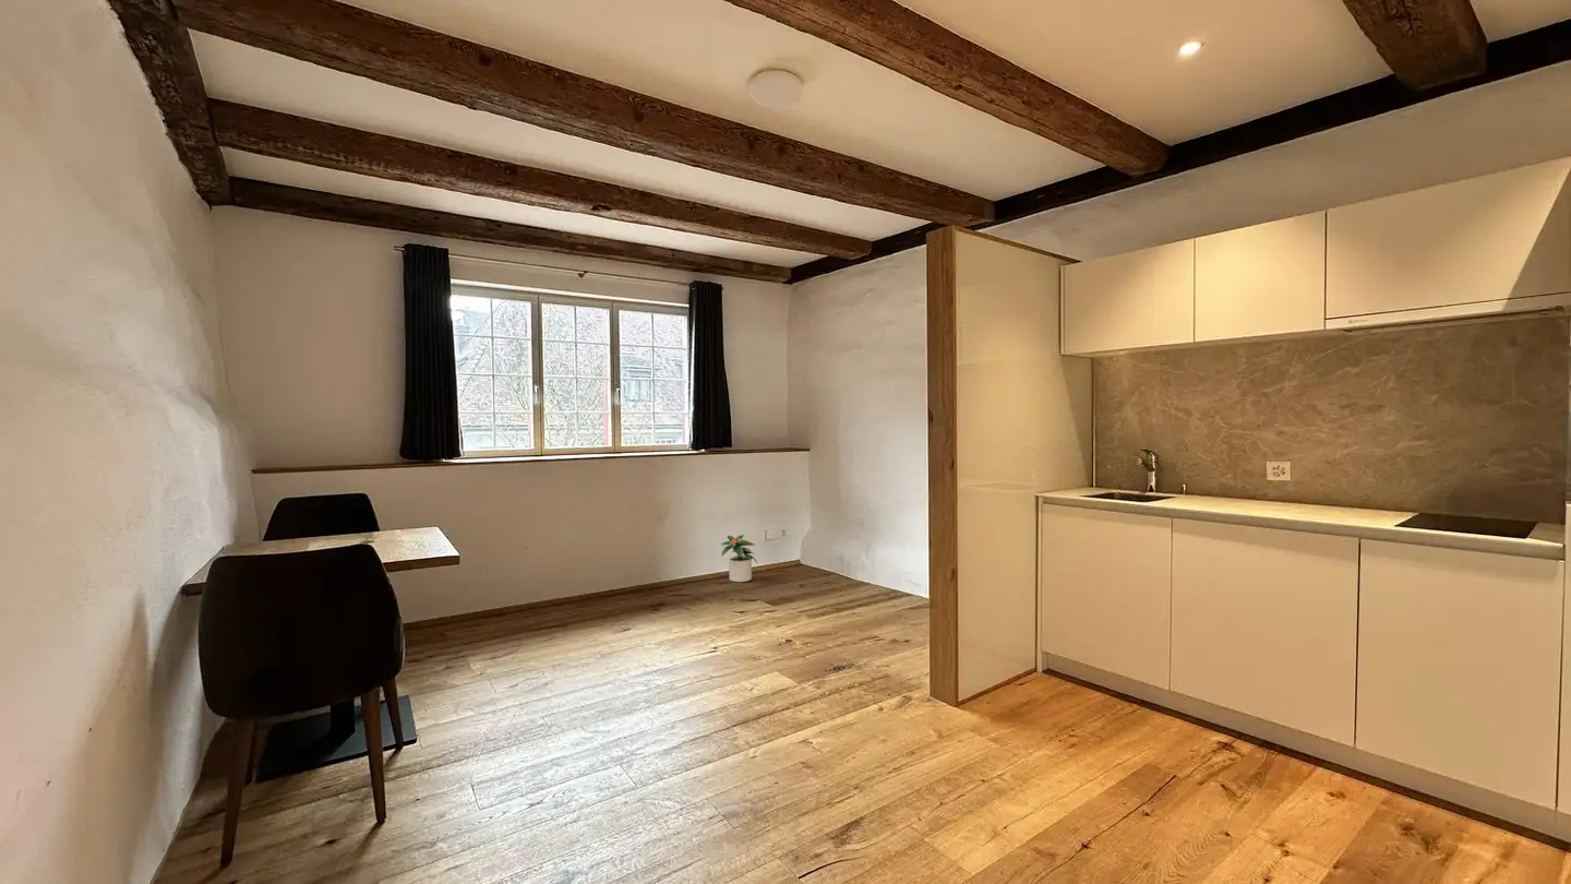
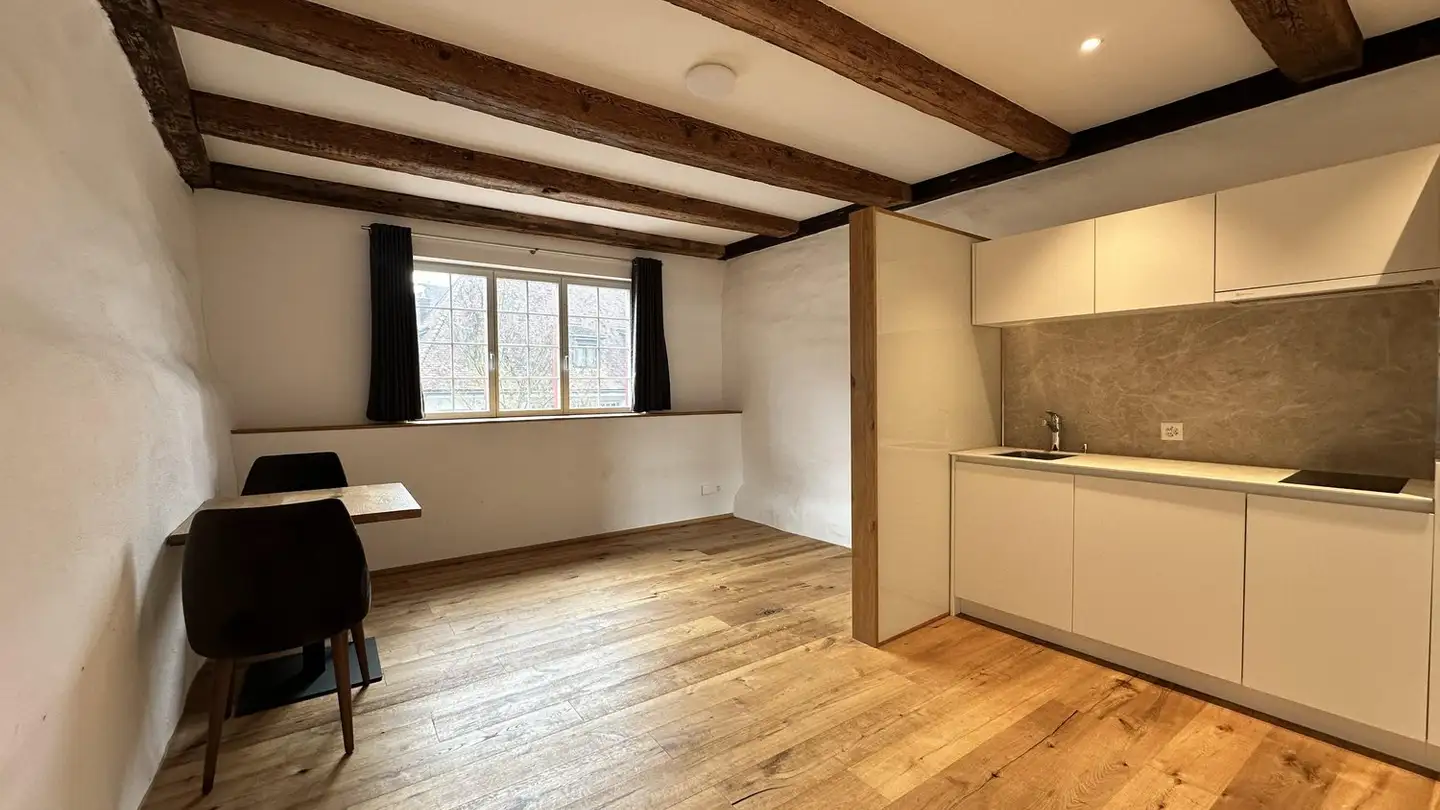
- potted plant [720,534,759,583]
